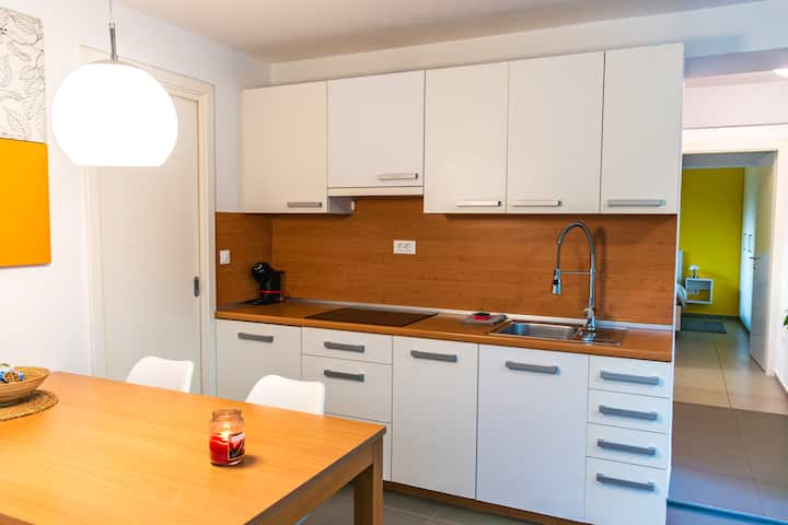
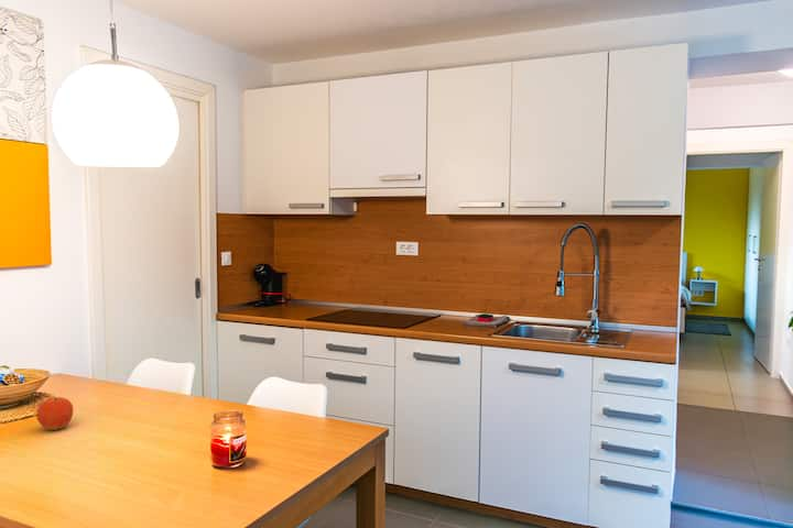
+ fruit [35,396,74,431]
